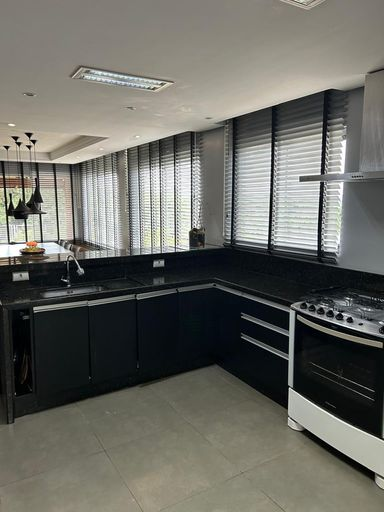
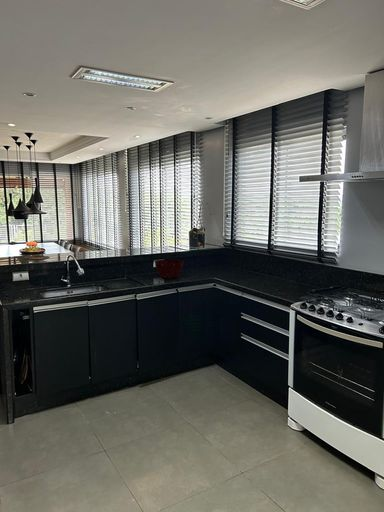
+ mixing bowl [153,259,185,279]
